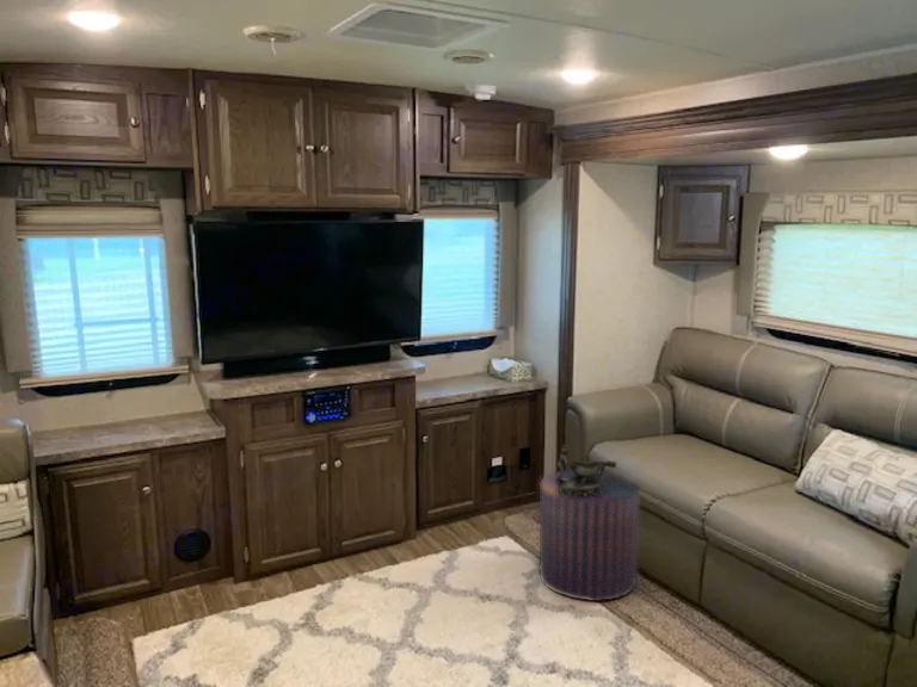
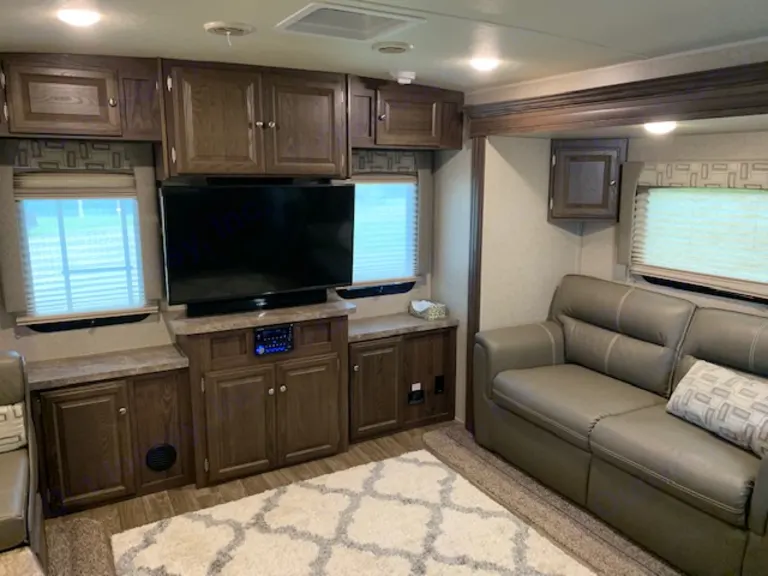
- pouf [538,469,641,602]
- decorative bowl [554,444,617,500]
